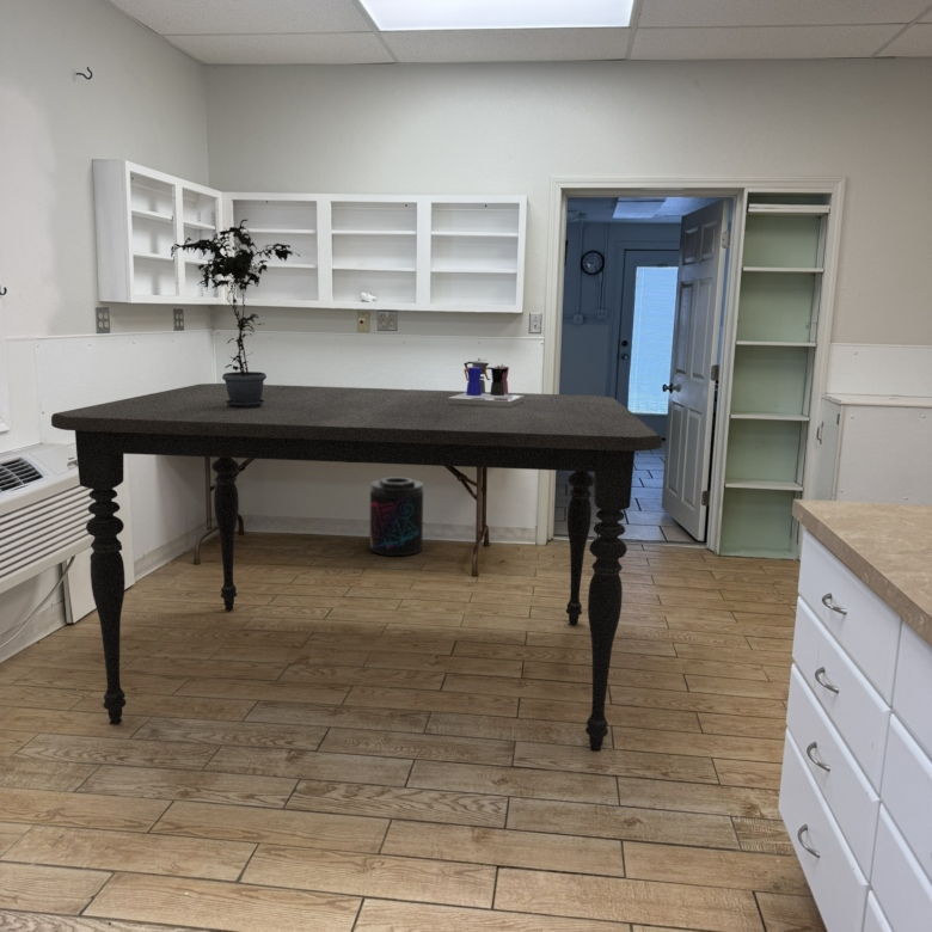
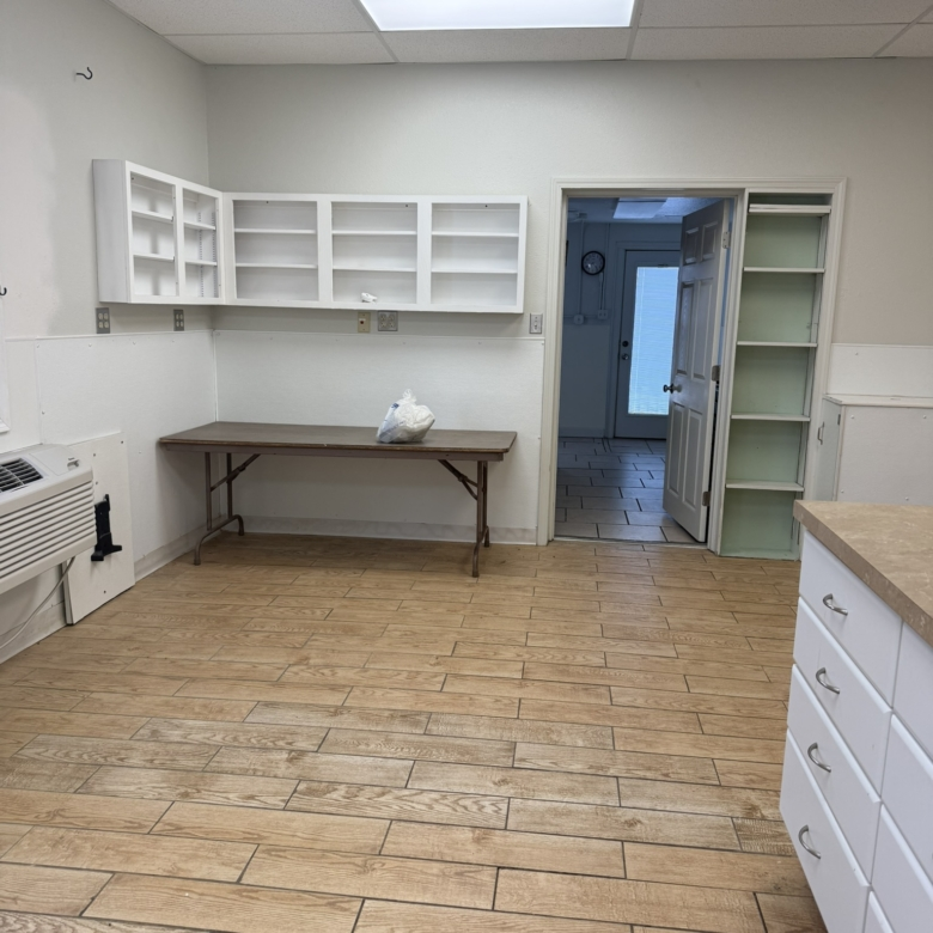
- potted plant [170,219,300,407]
- dining table [50,382,663,753]
- coffee maker [448,357,525,407]
- supplement container [369,476,424,557]
